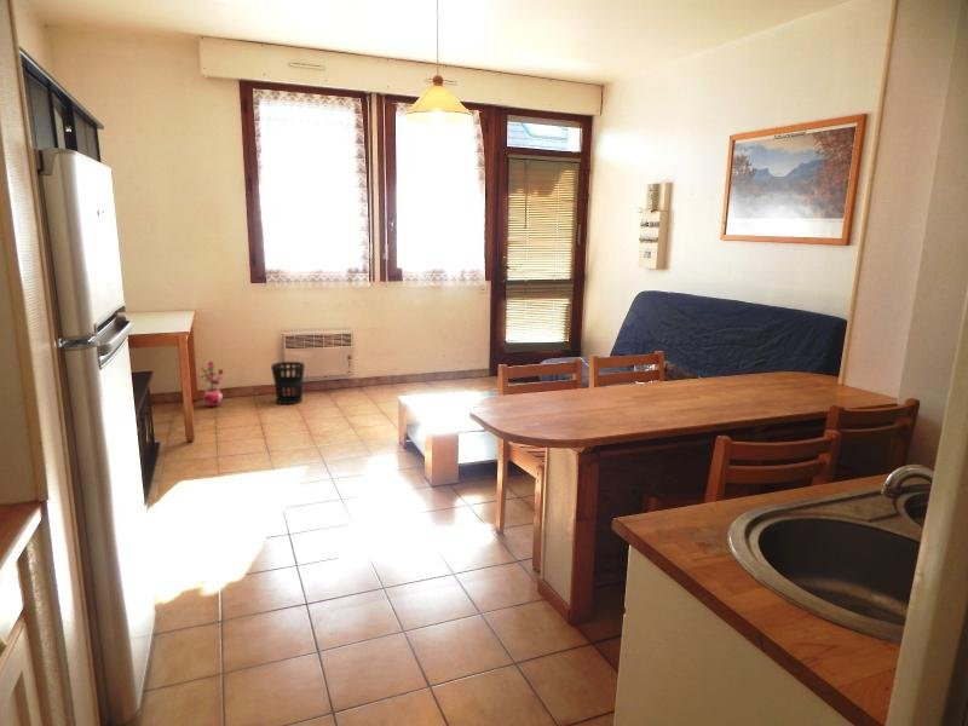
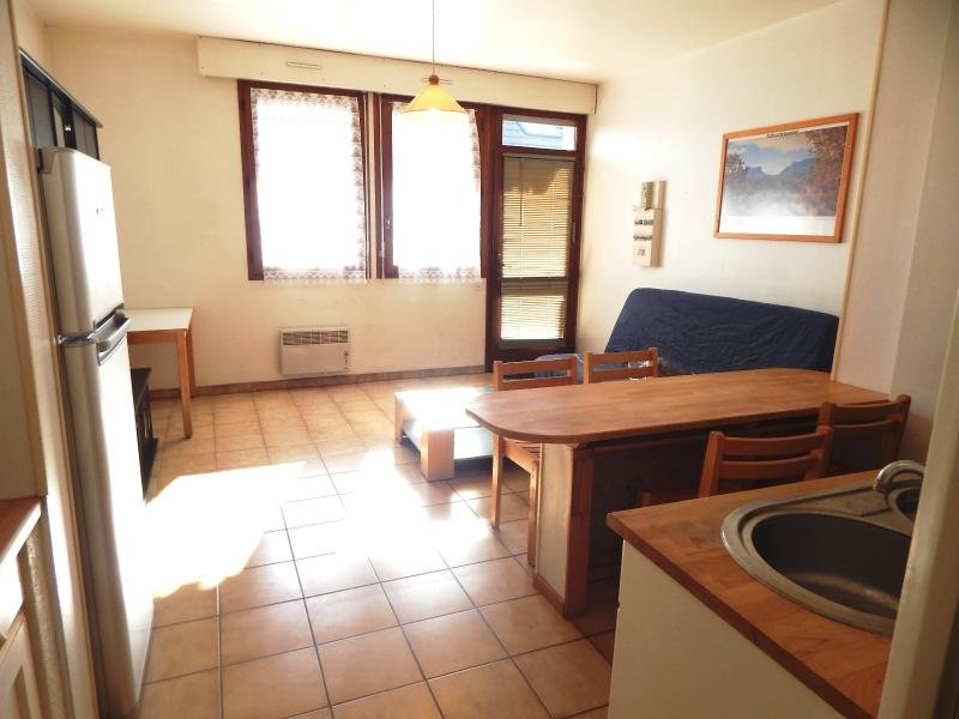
- wastebasket [270,361,306,405]
- potted plant [196,361,225,408]
